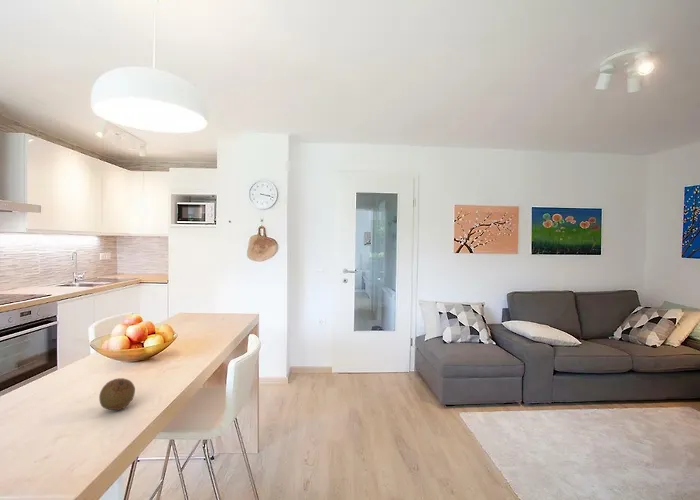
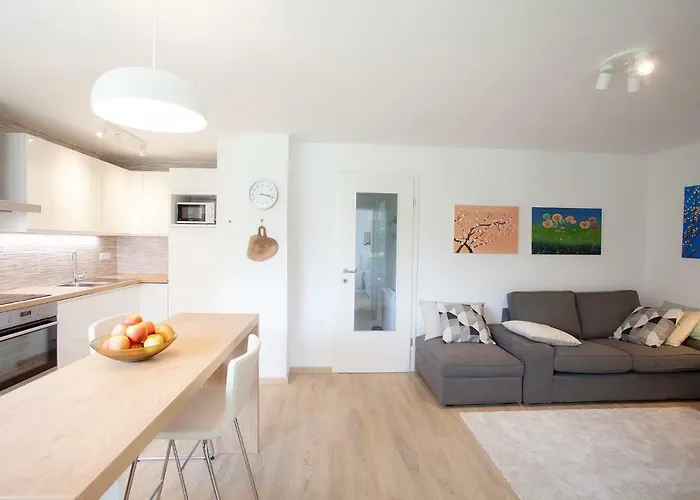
- fruit [98,377,136,411]
